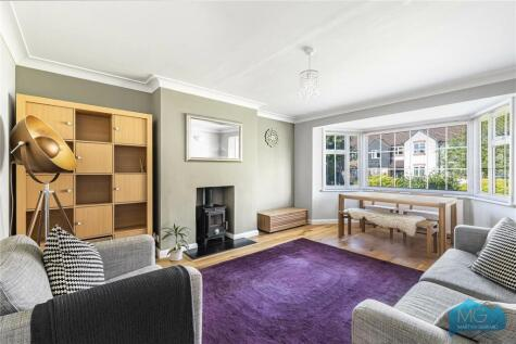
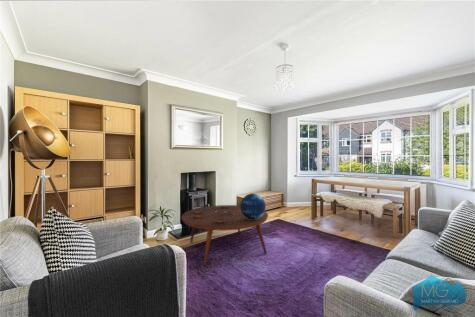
+ decorative sphere [239,192,267,219]
+ coffee table [181,204,269,268]
